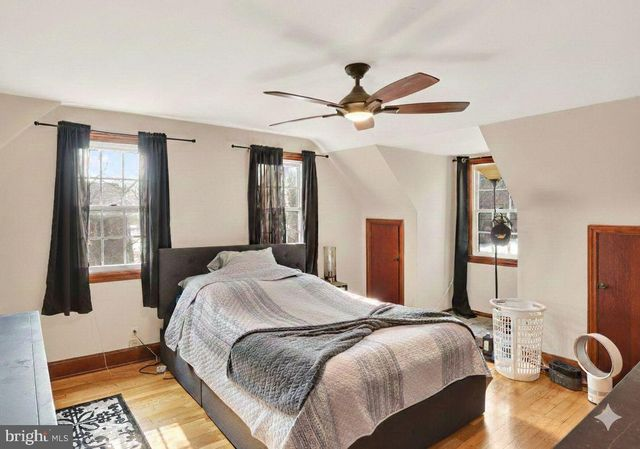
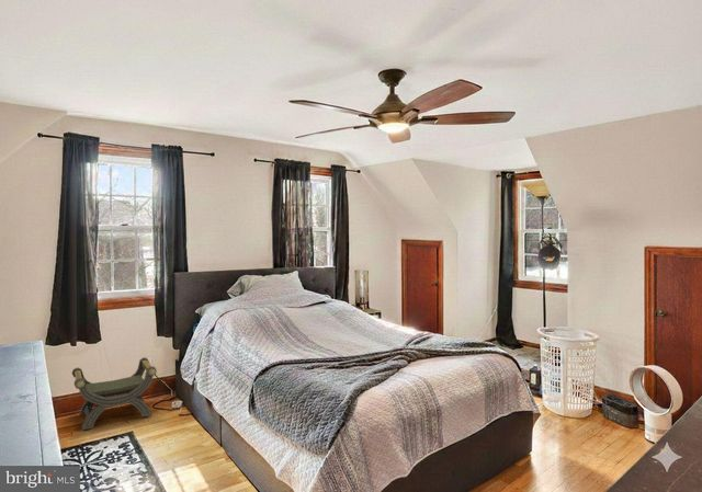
+ stool [71,356,158,432]
